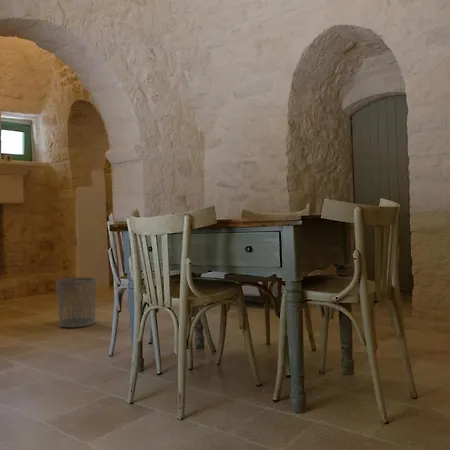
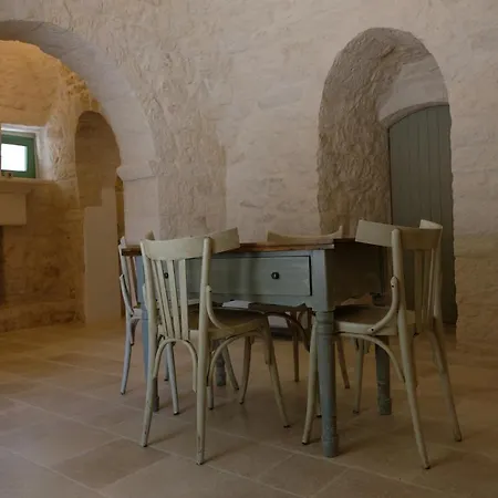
- waste bin [55,276,97,329]
